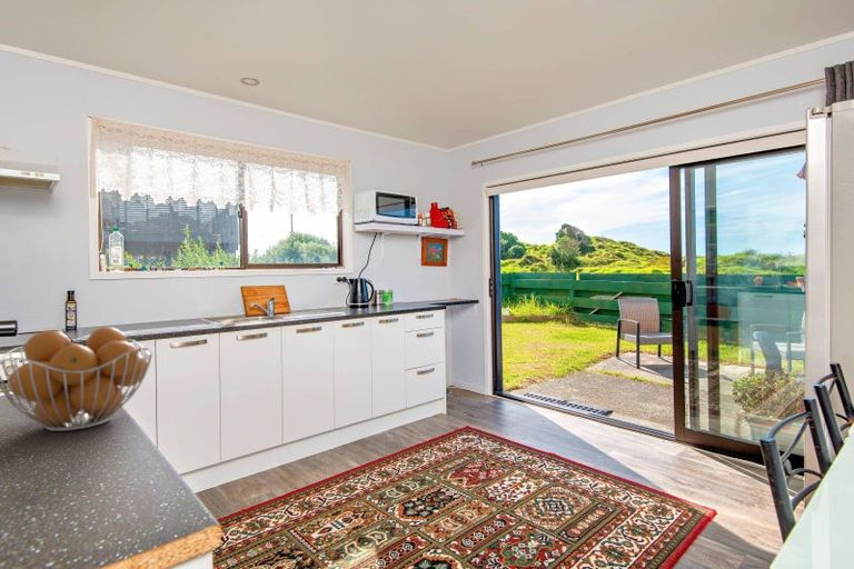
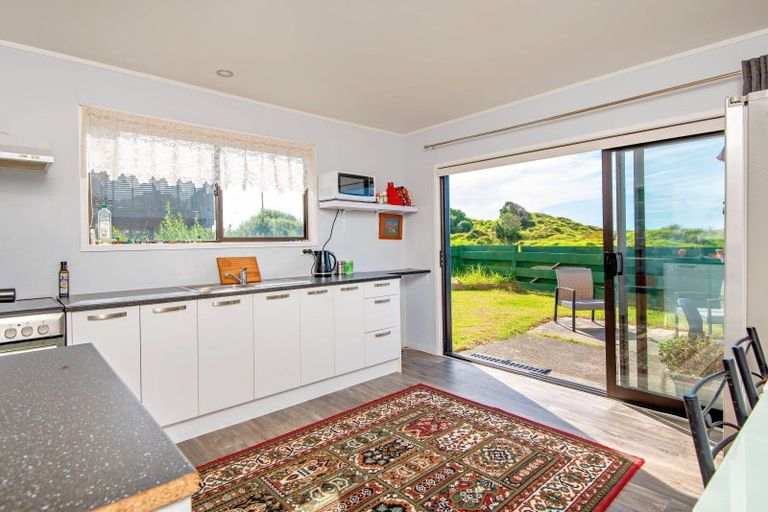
- fruit basket [0,326,153,432]
